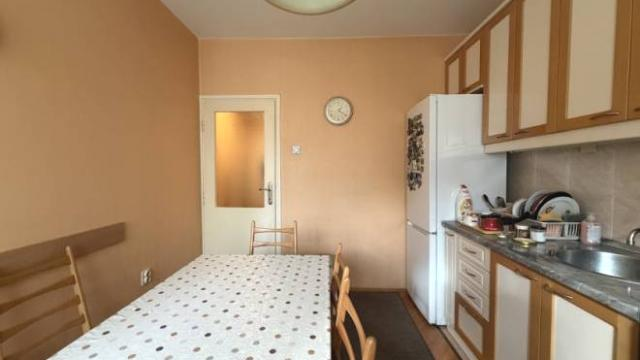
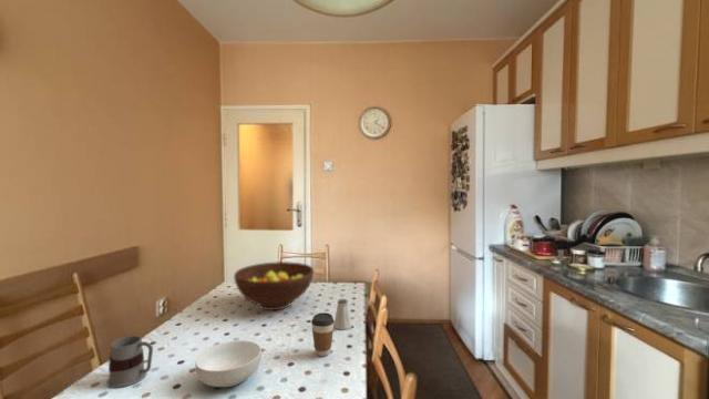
+ saltshaker [333,298,353,331]
+ fruit bowl [233,260,315,311]
+ cereal bowl [195,339,263,388]
+ coffee cup [310,311,335,357]
+ mug [105,335,154,389]
